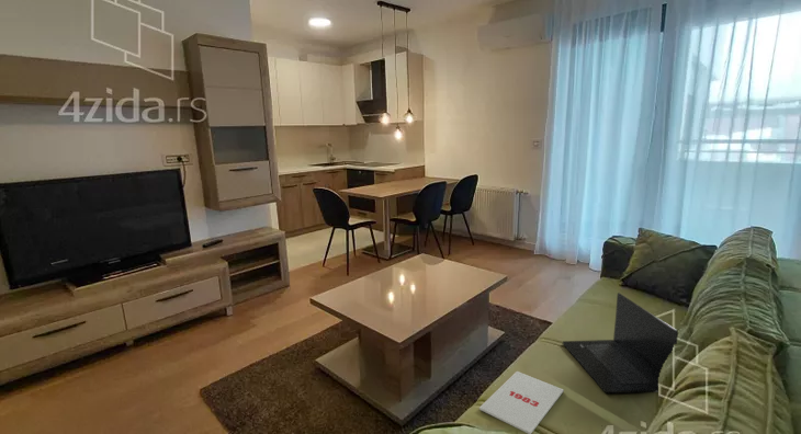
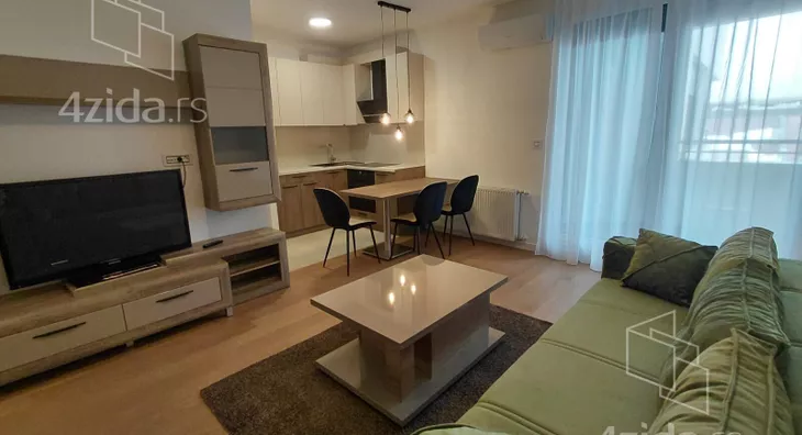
- laptop [562,292,679,395]
- magazine [478,370,564,434]
